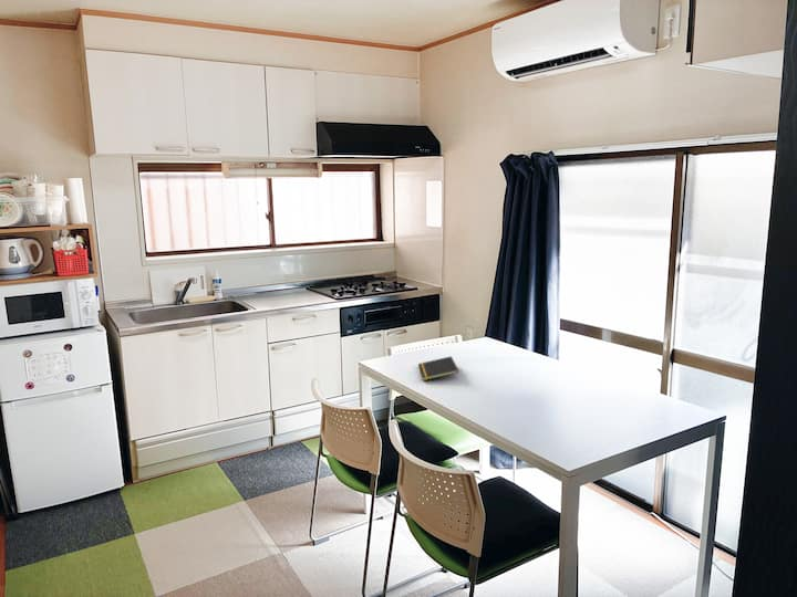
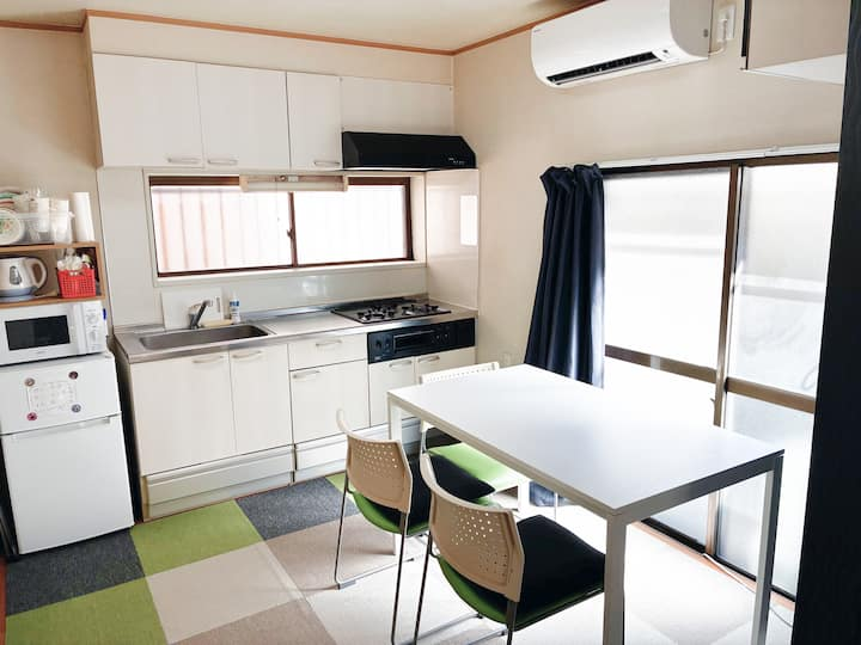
- notepad [417,355,460,381]
